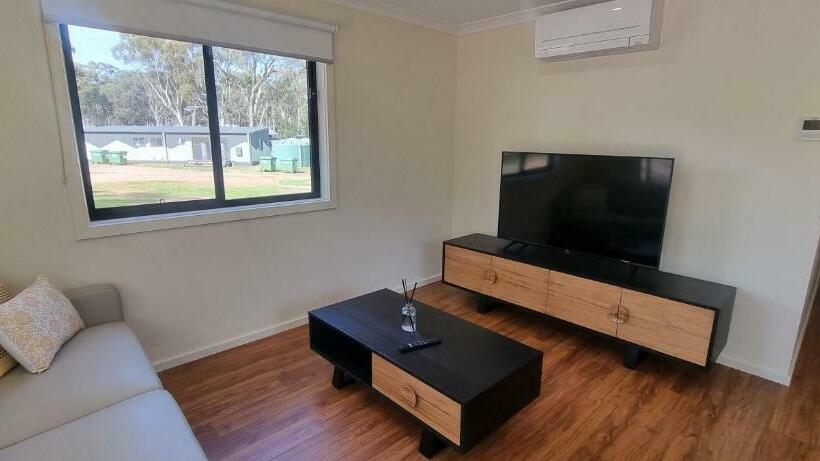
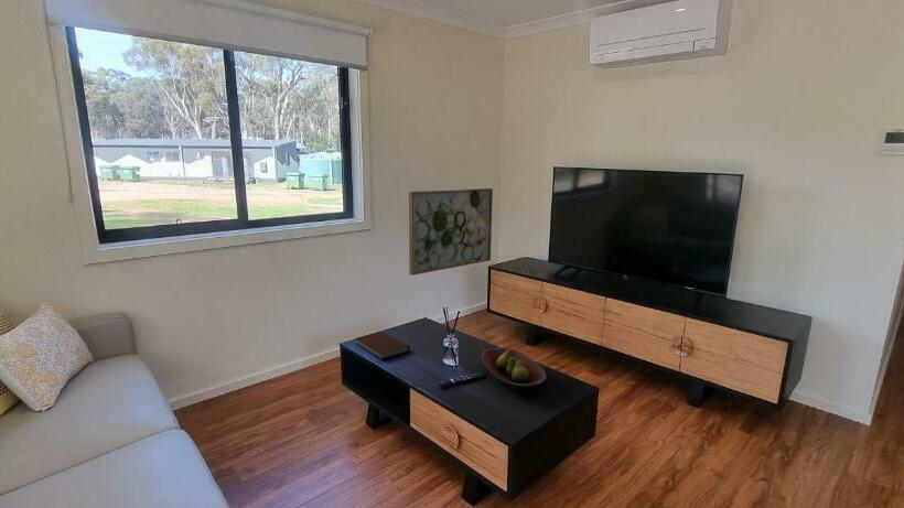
+ wall art [408,187,494,277]
+ fruit bowl [481,347,548,392]
+ book [355,331,411,360]
